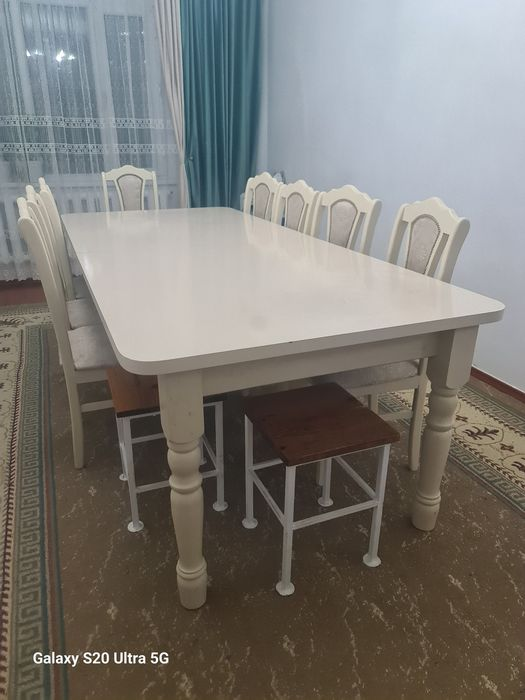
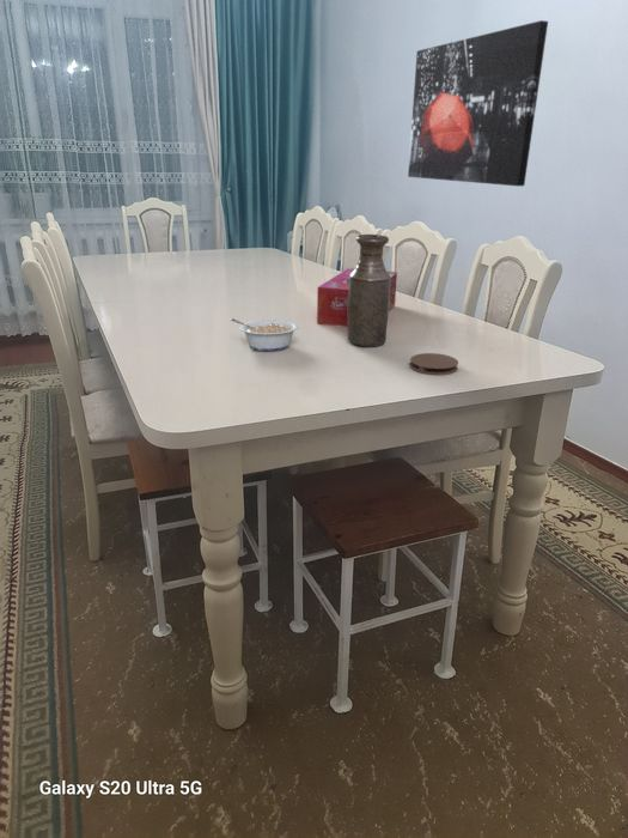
+ tissue box [316,267,398,328]
+ legume [230,317,299,352]
+ coaster [409,352,459,376]
+ bottle [347,233,391,348]
+ wall art [407,19,549,187]
